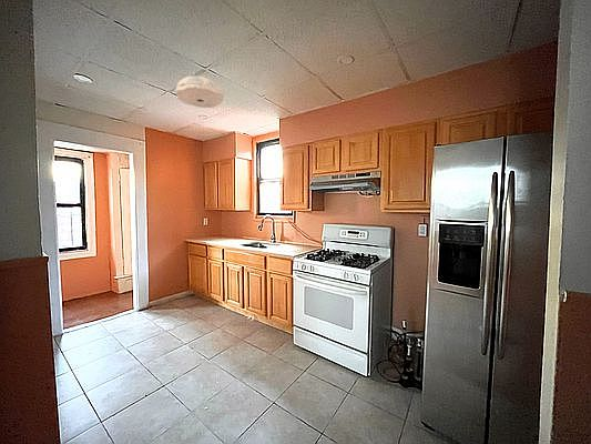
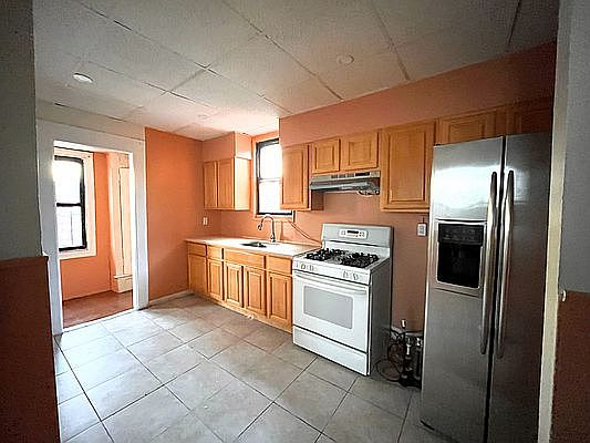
- ceiling light [174,74,224,109]
